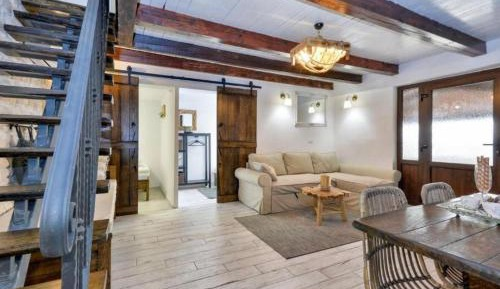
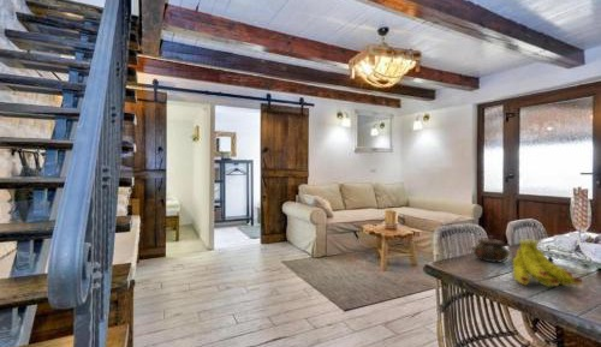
+ fruit [512,239,583,288]
+ teapot [472,234,511,264]
